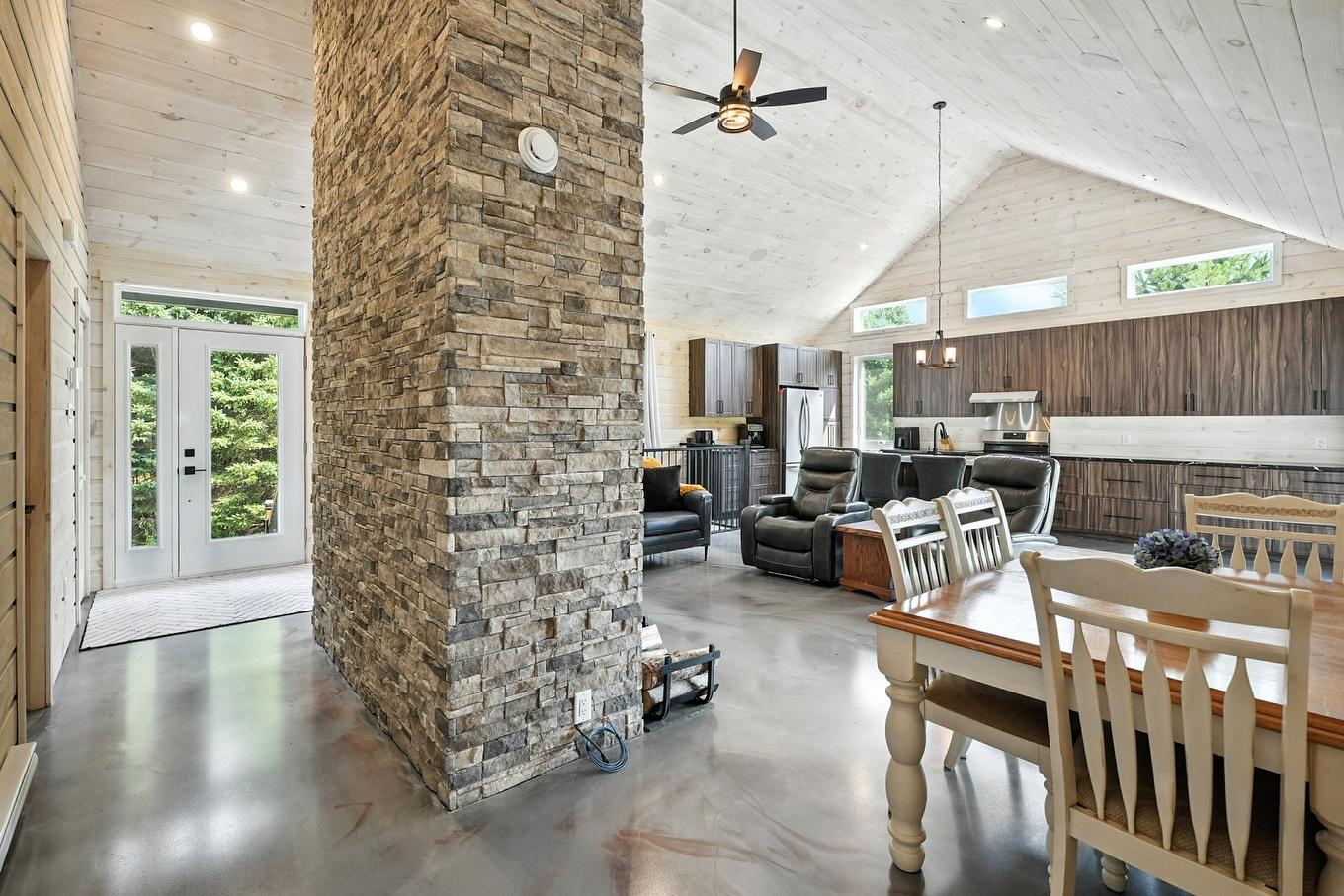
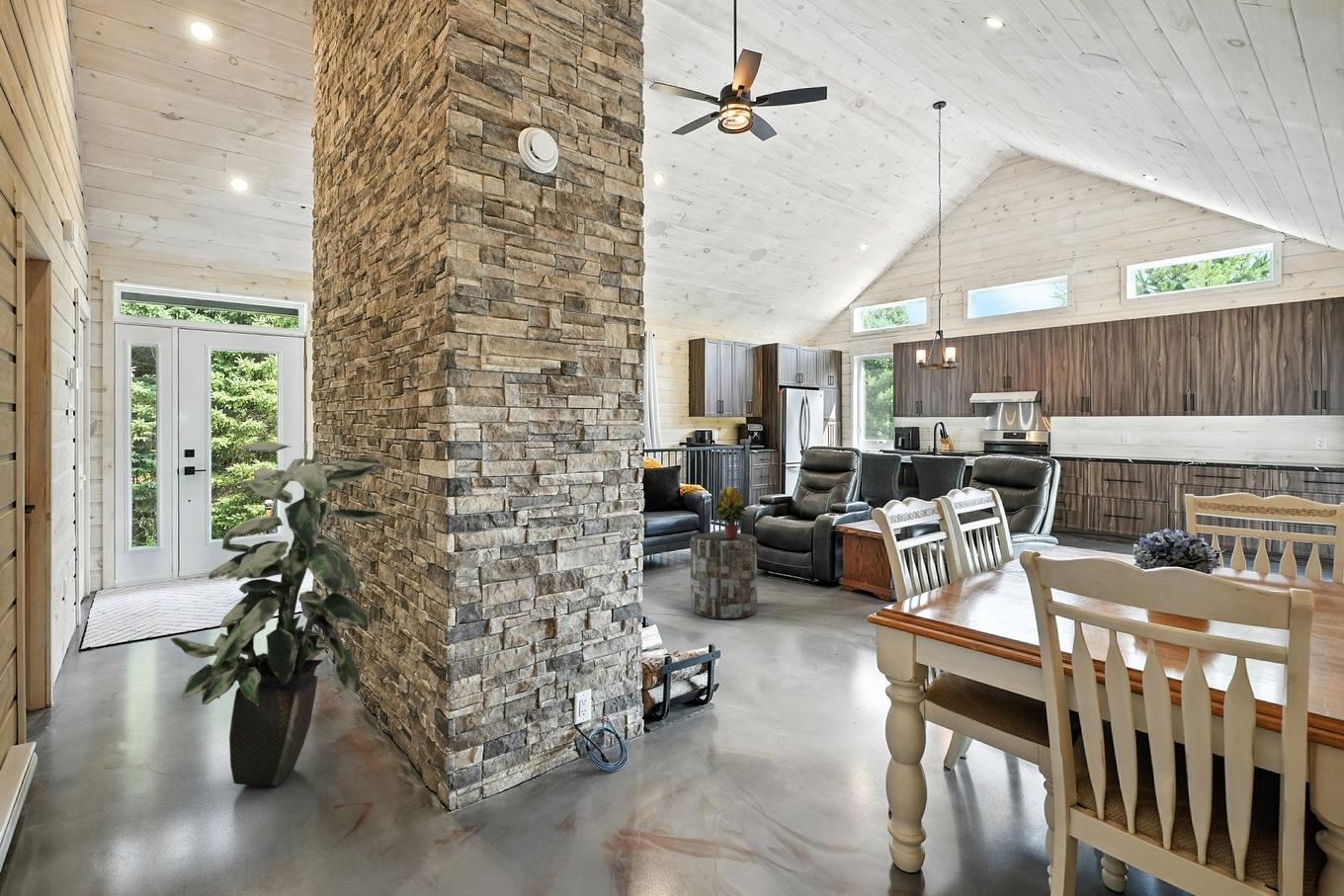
+ indoor plant [170,441,387,786]
+ potted plant [714,485,748,538]
+ side table [690,531,758,619]
